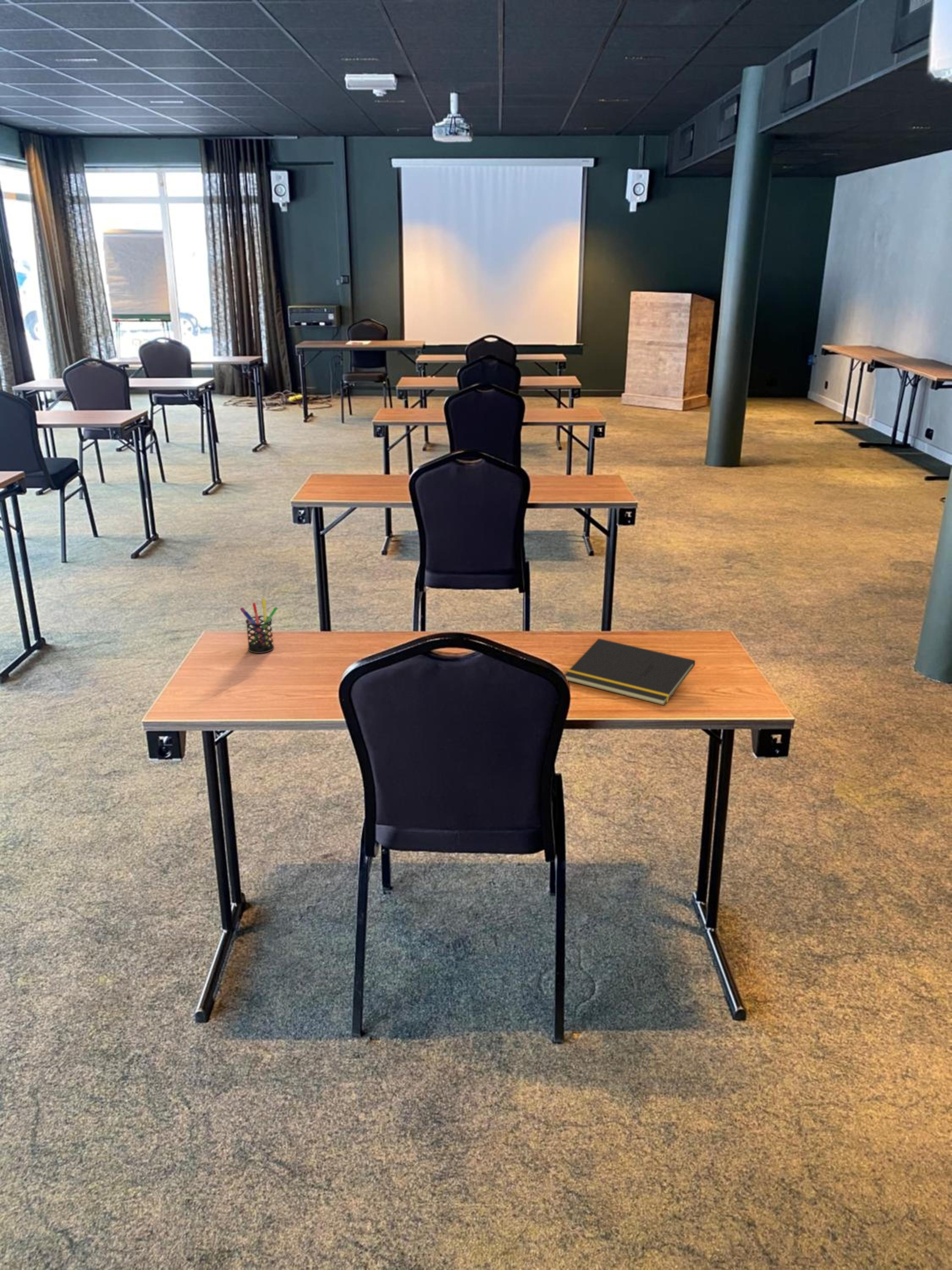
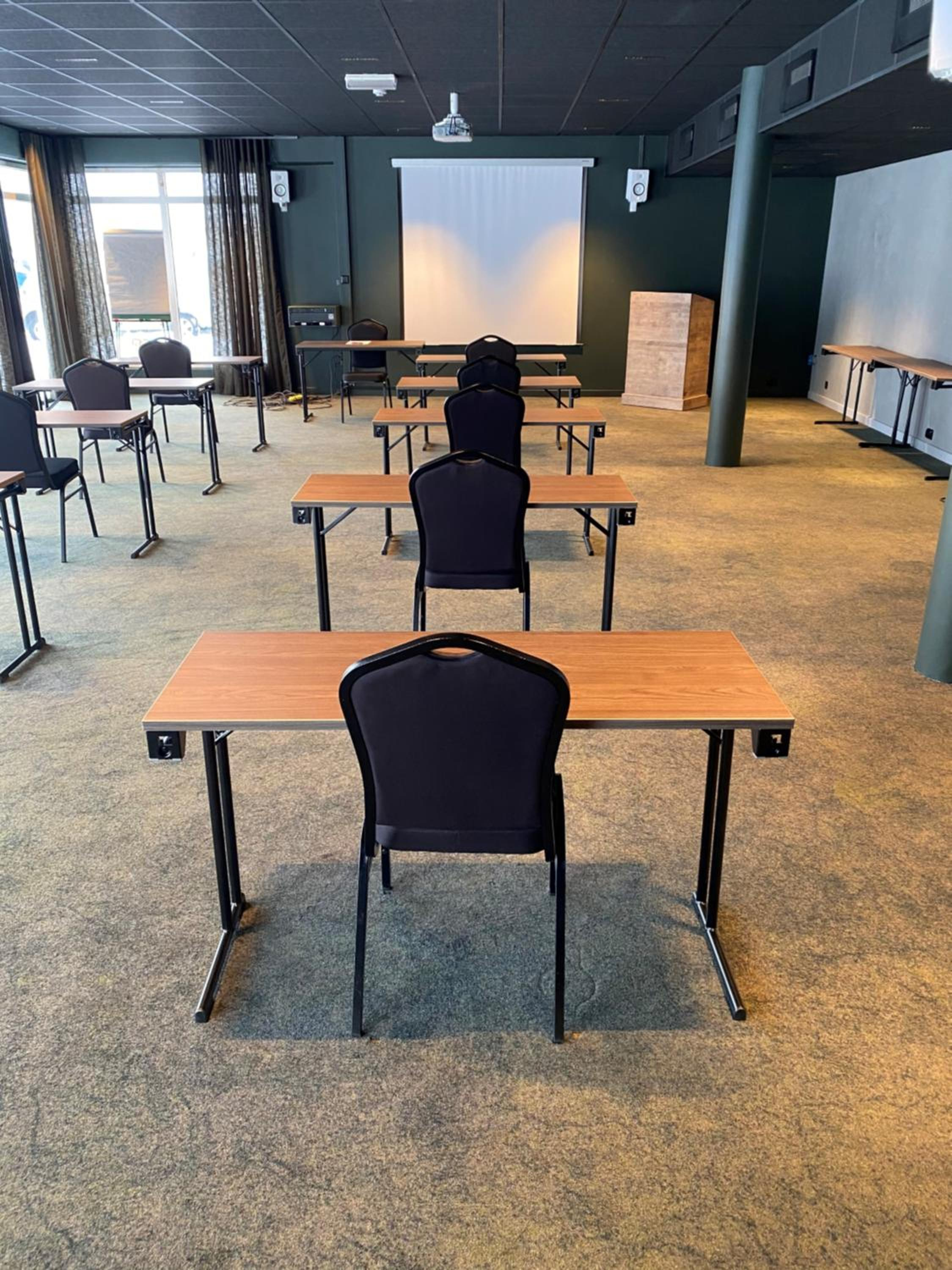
- notepad [564,638,696,706]
- pen holder [239,598,278,654]
